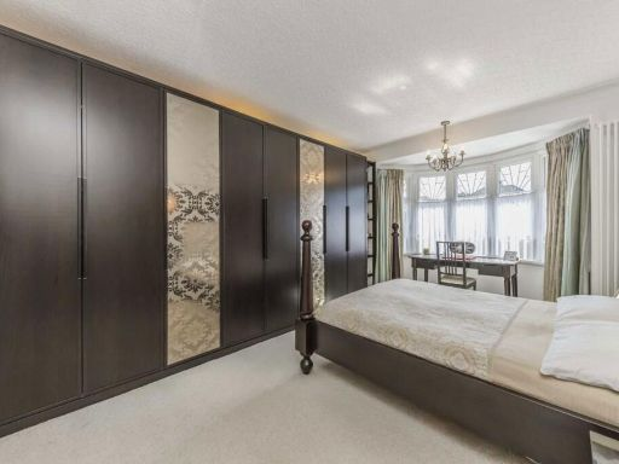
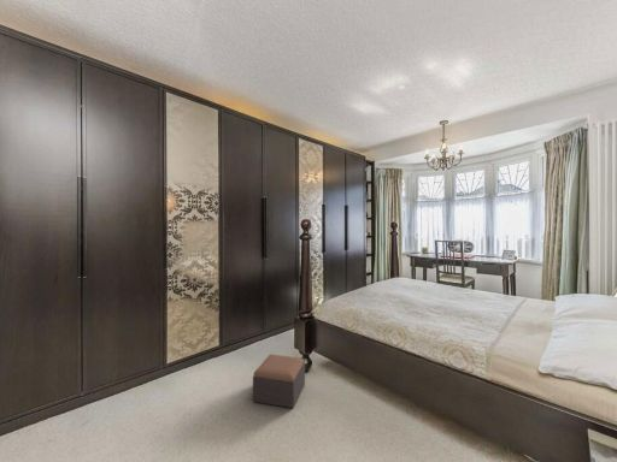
+ footstool [252,354,306,409]
